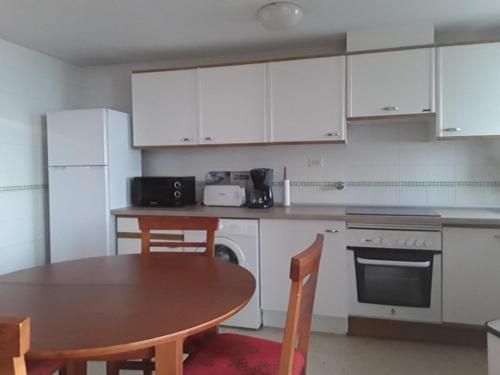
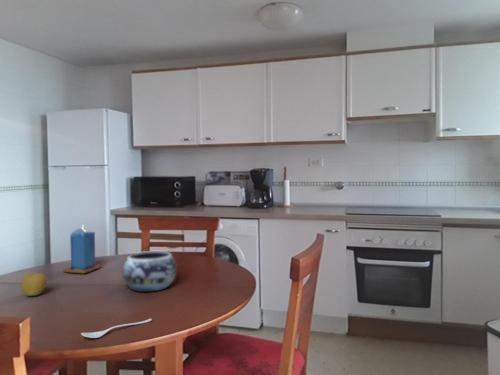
+ spoon [80,318,153,339]
+ candle [63,224,101,275]
+ decorative bowl [122,250,178,293]
+ apple [20,272,48,297]
